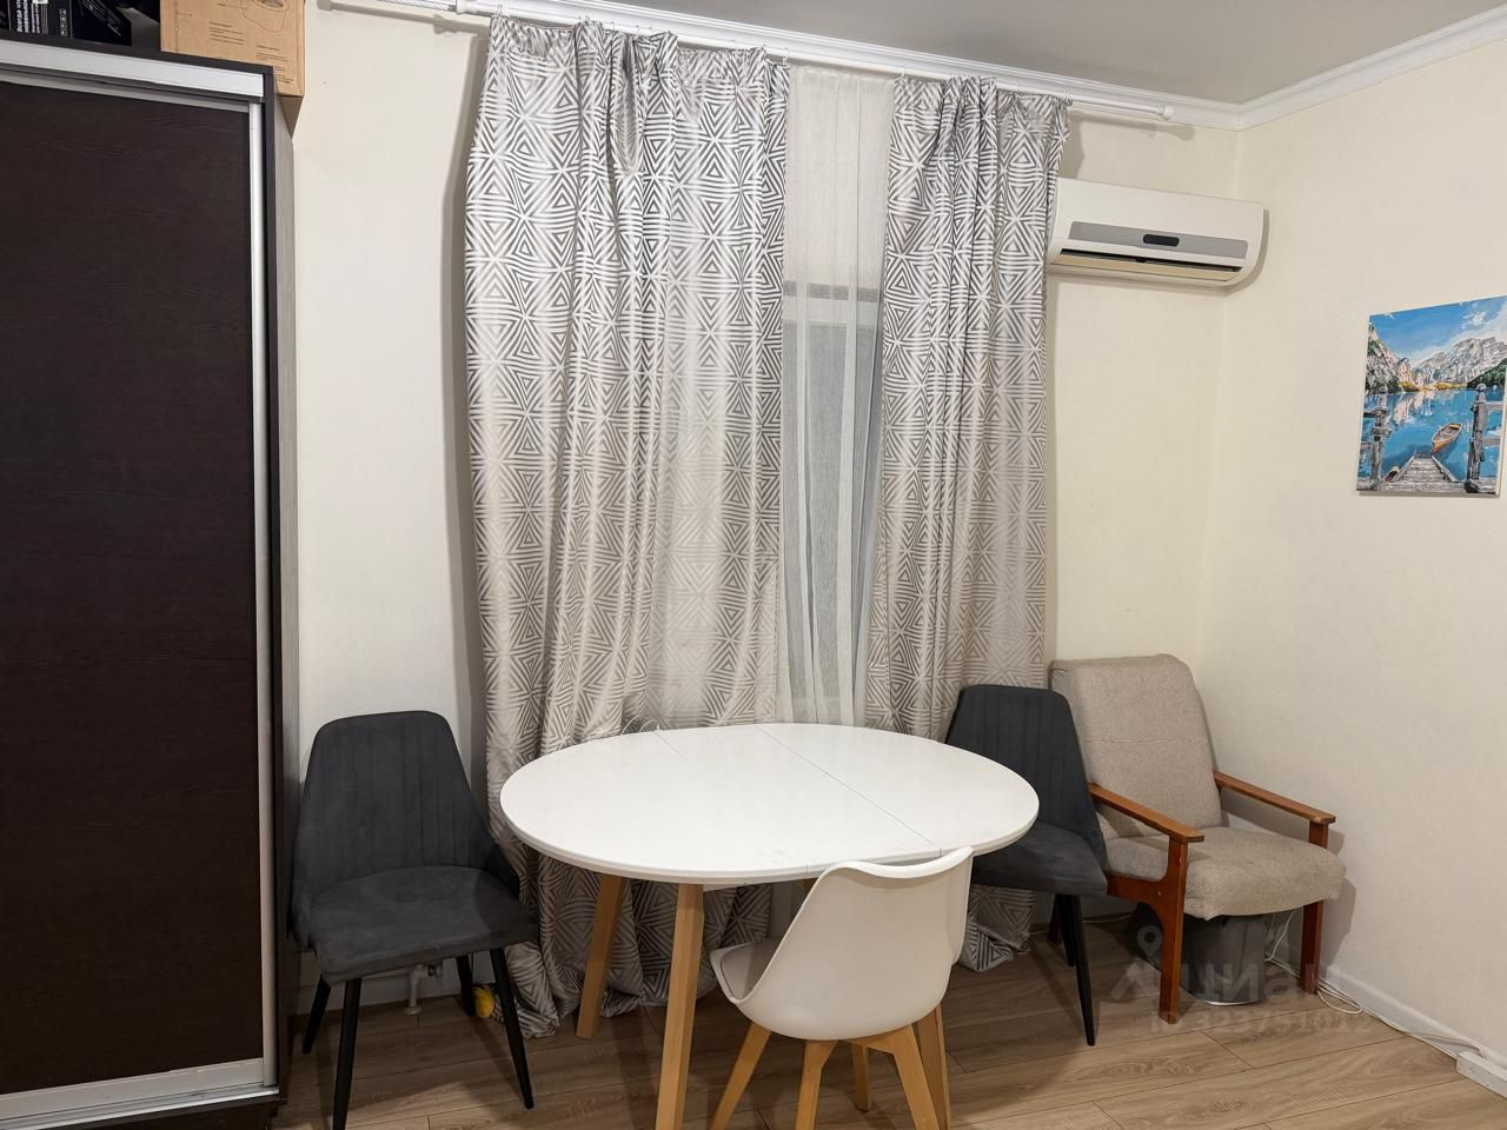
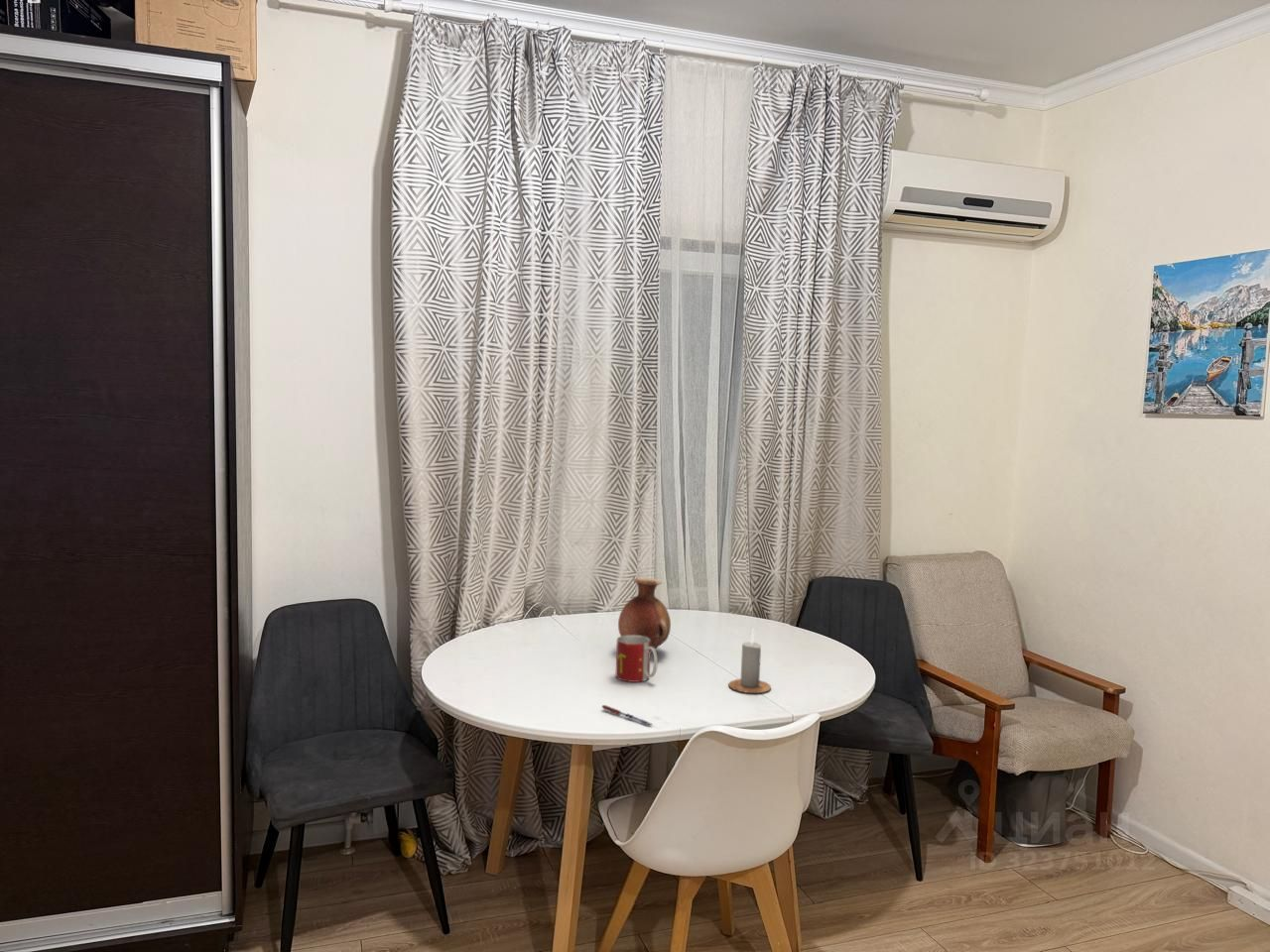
+ mug [615,635,659,683]
+ candle [727,626,772,694]
+ pen [601,704,653,726]
+ vase [617,577,672,654]
